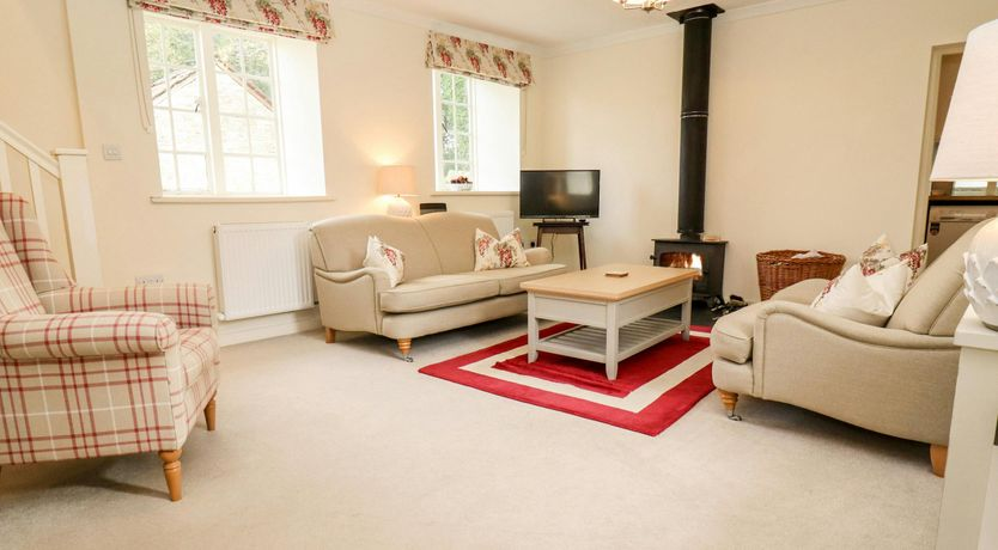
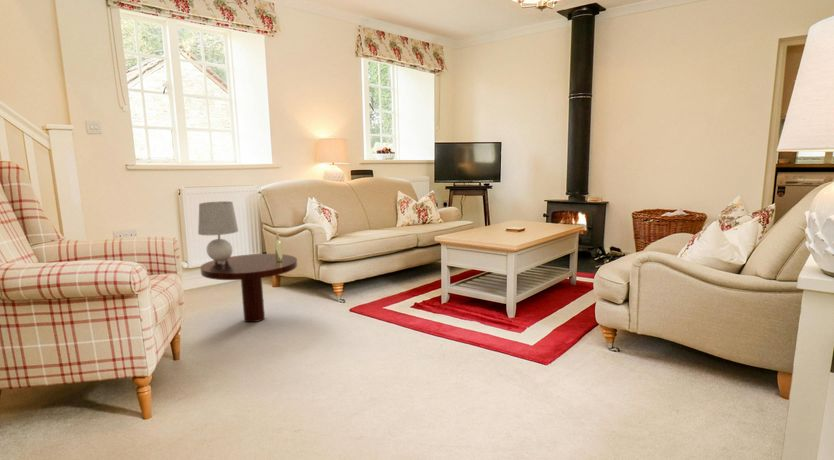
+ coffee table [199,232,298,323]
+ table lamp [197,200,239,265]
